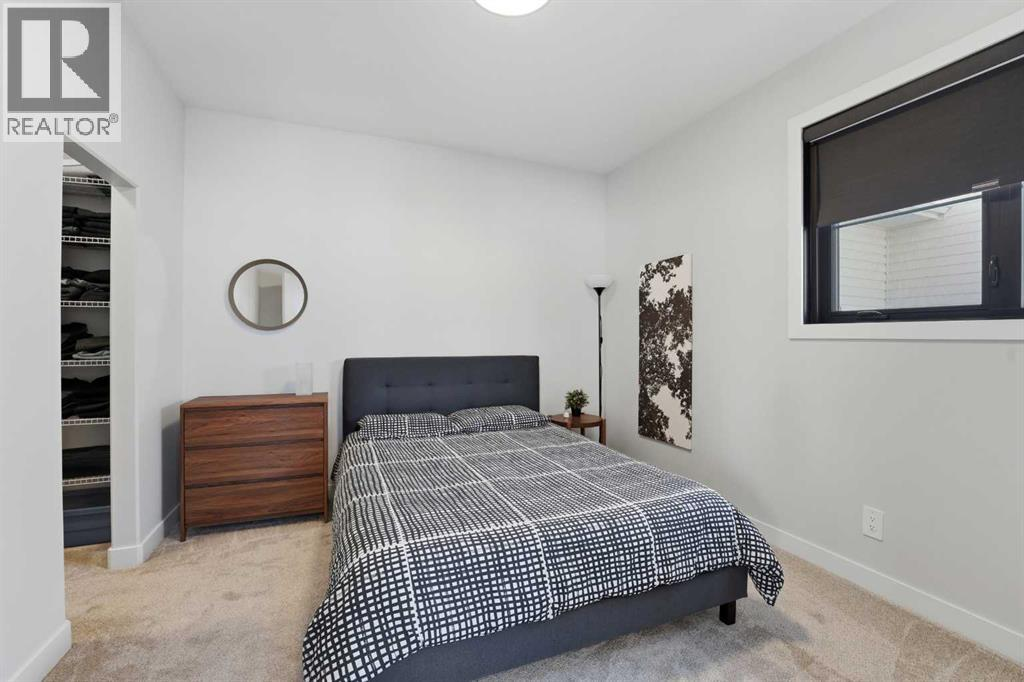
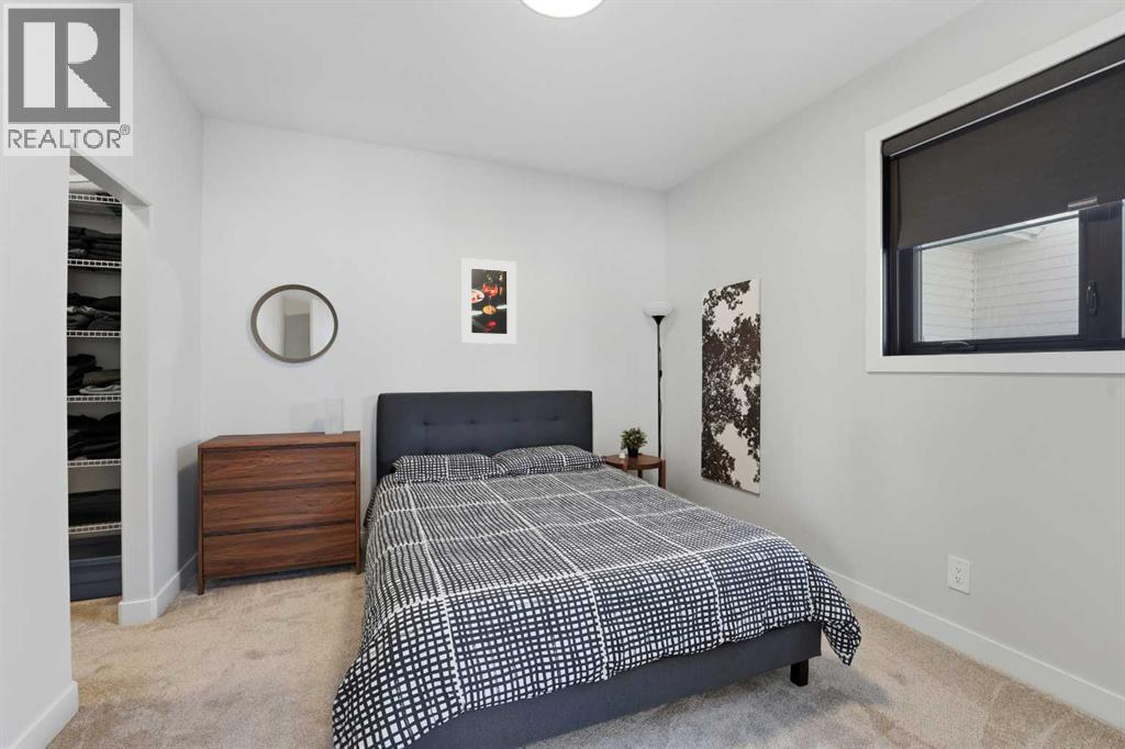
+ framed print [460,257,517,345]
